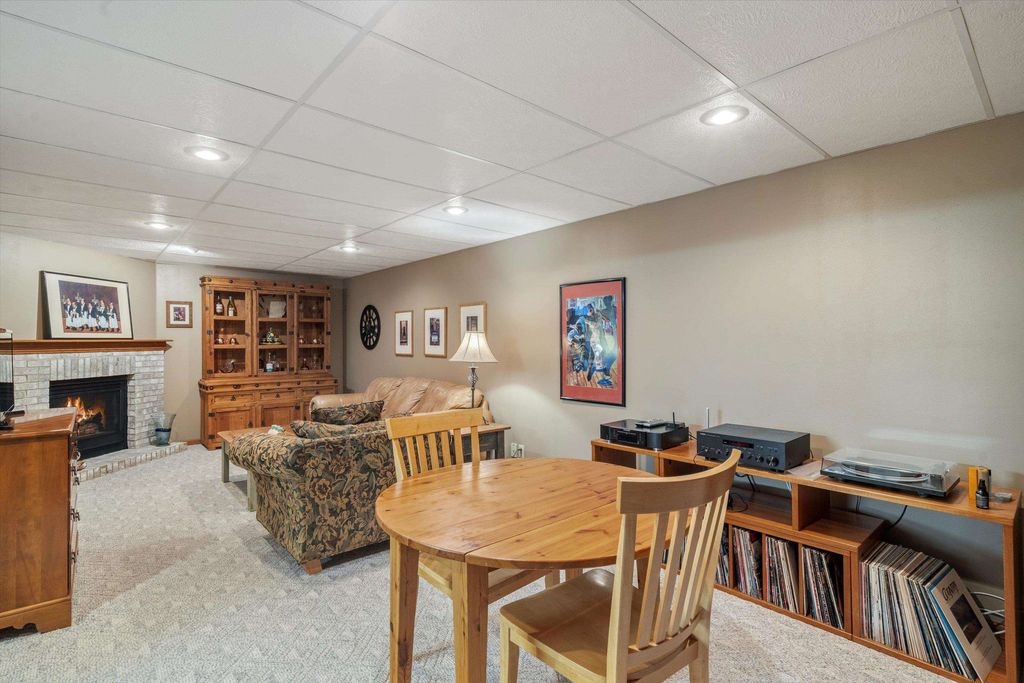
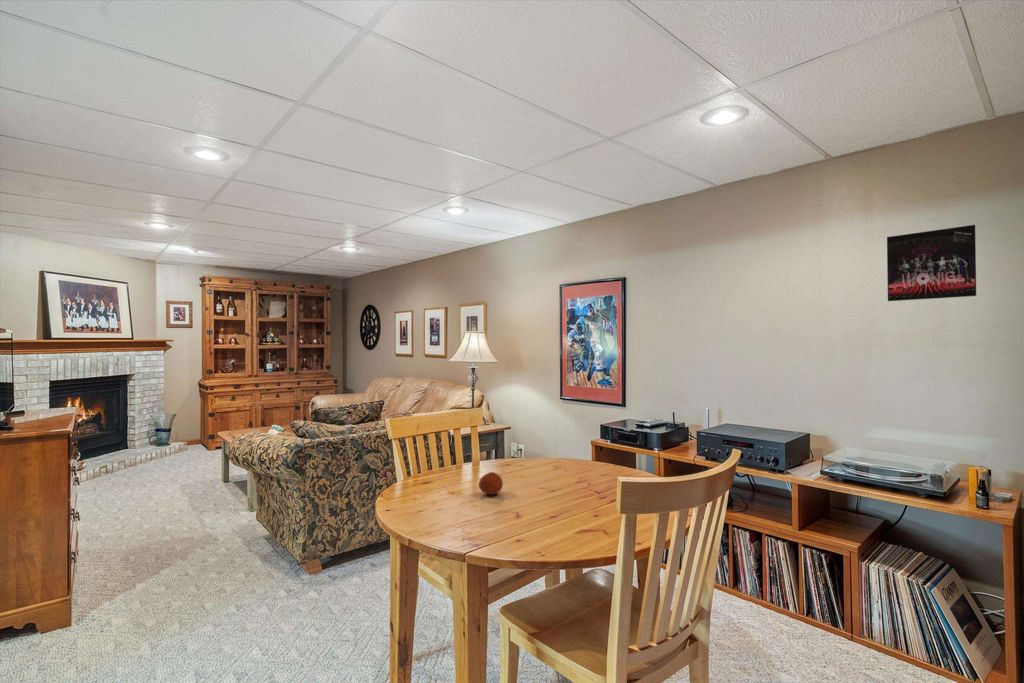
+ fruit [478,471,504,496]
+ album cover [886,224,977,302]
